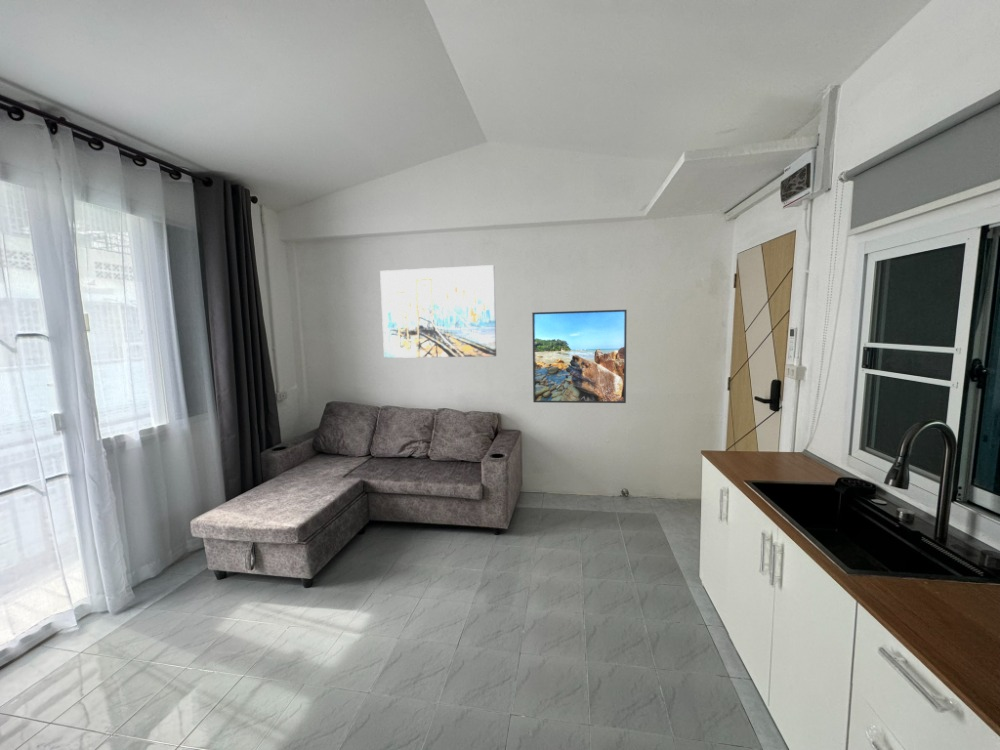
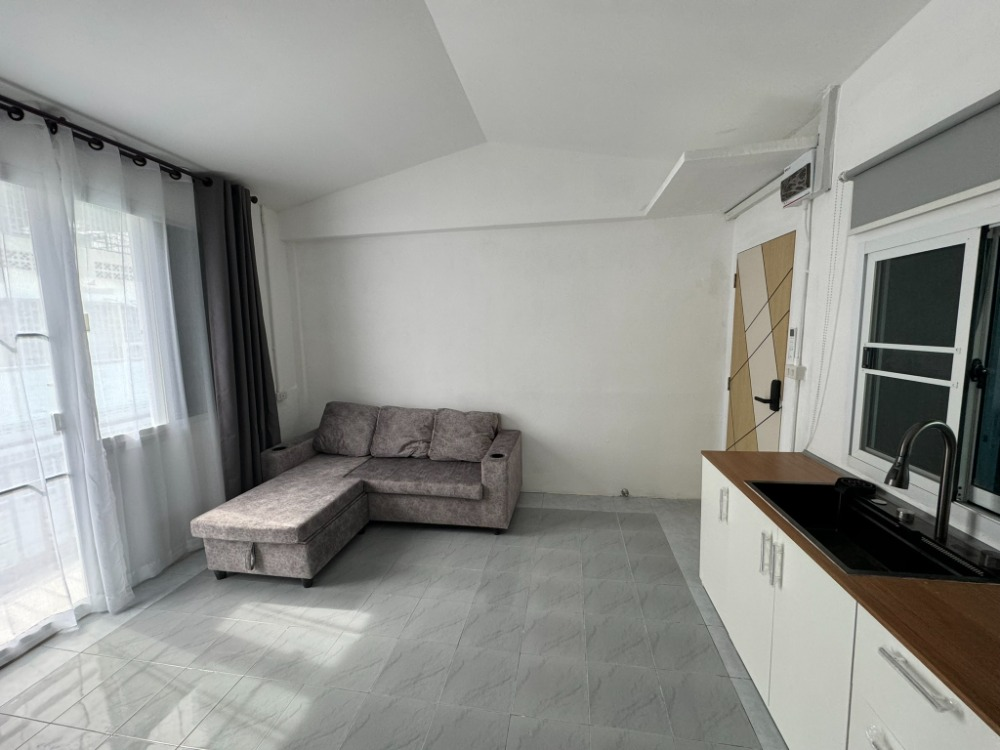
- wall art [379,264,497,359]
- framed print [531,309,628,404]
